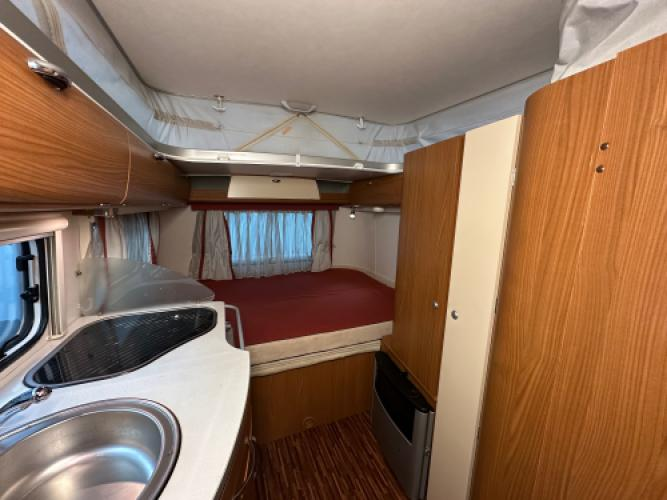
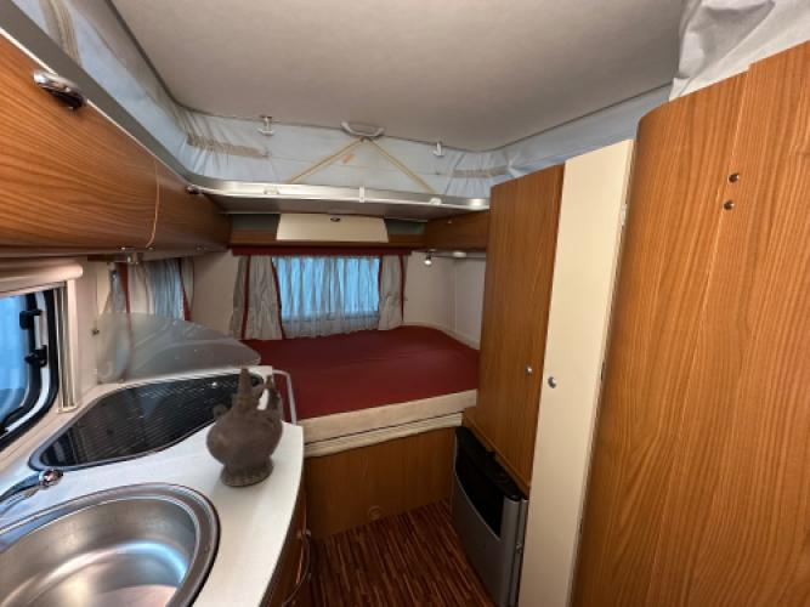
+ ceremonial vessel [205,367,284,488]
